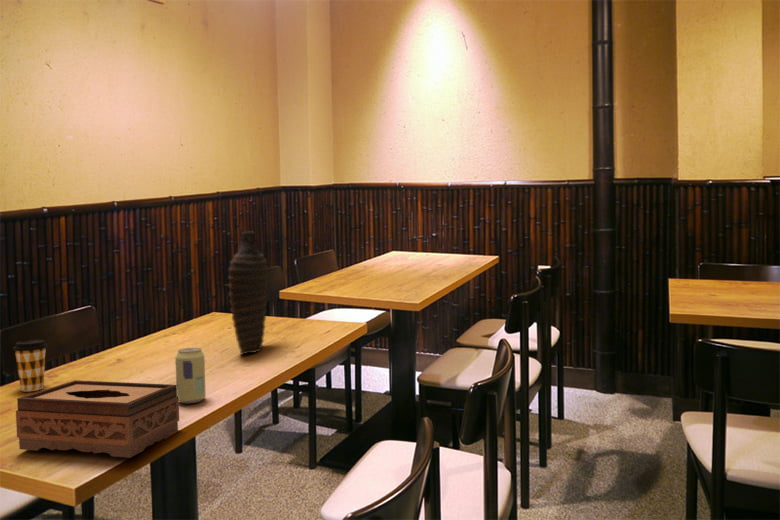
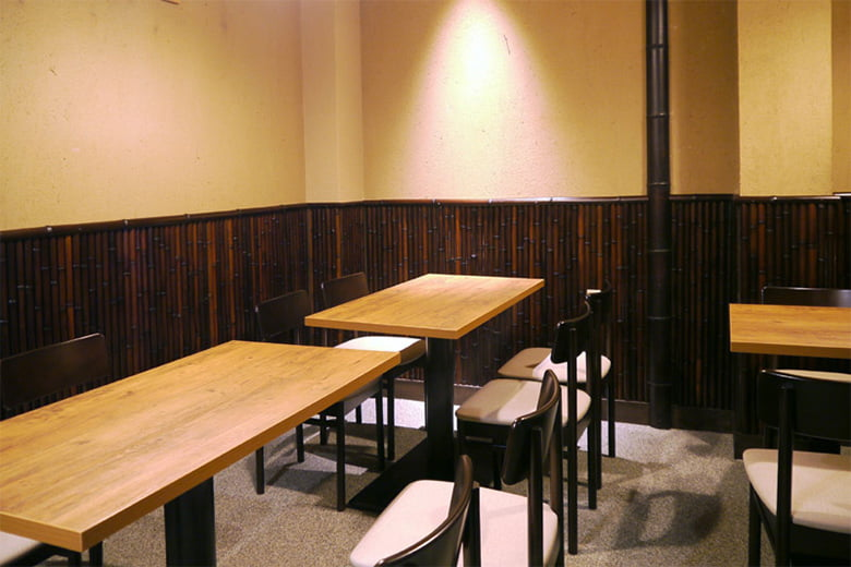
- coffee cup [12,339,49,392]
- tissue box [15,379,180,459]
- beverage can [174,347,207,404]
- decorative vase [227,231,269,356]
